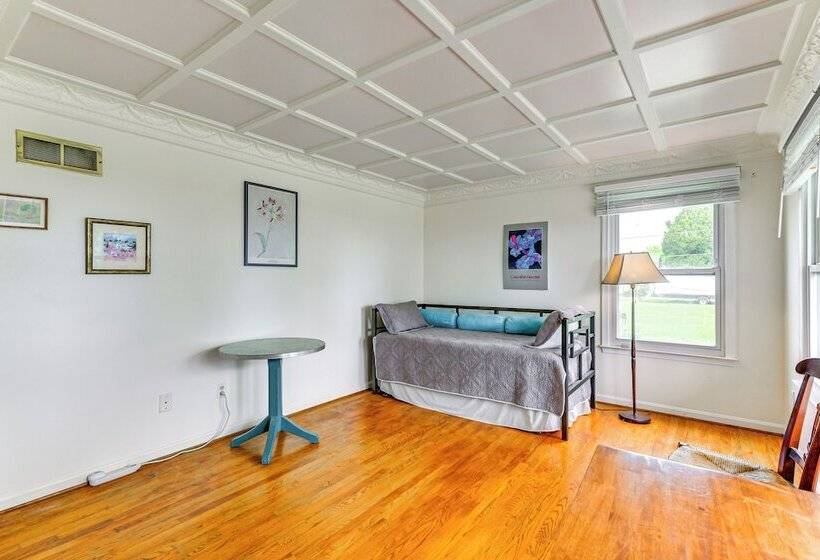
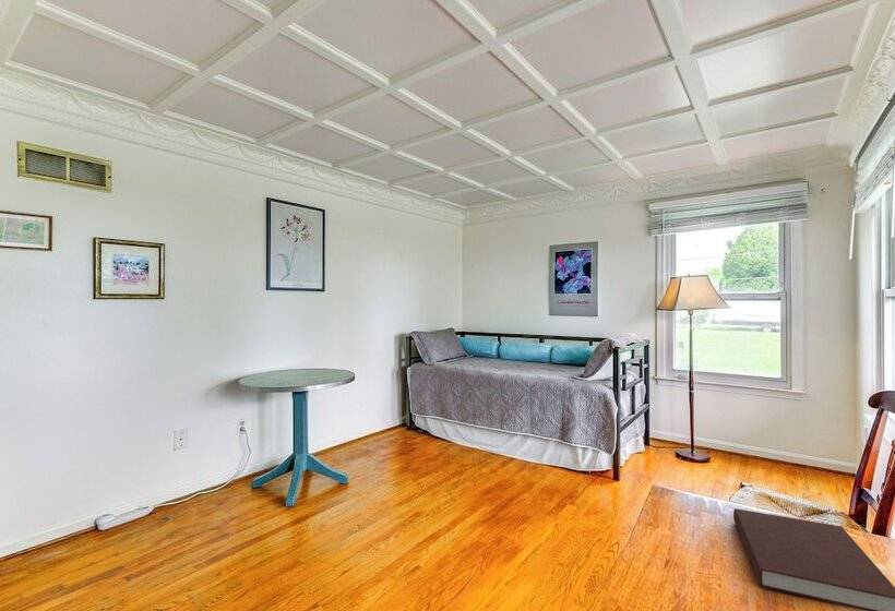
+ notebook [732,507,895,611]
